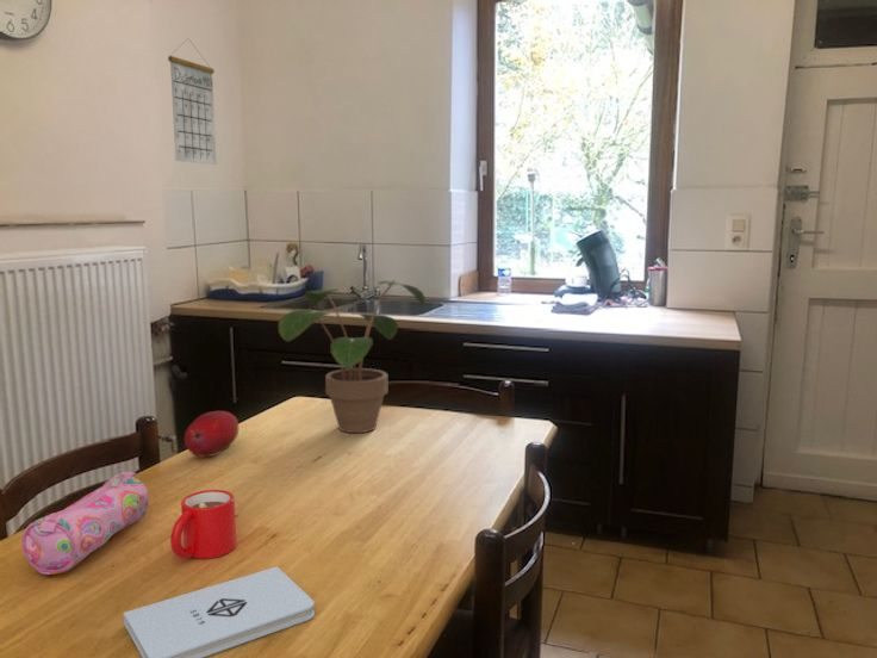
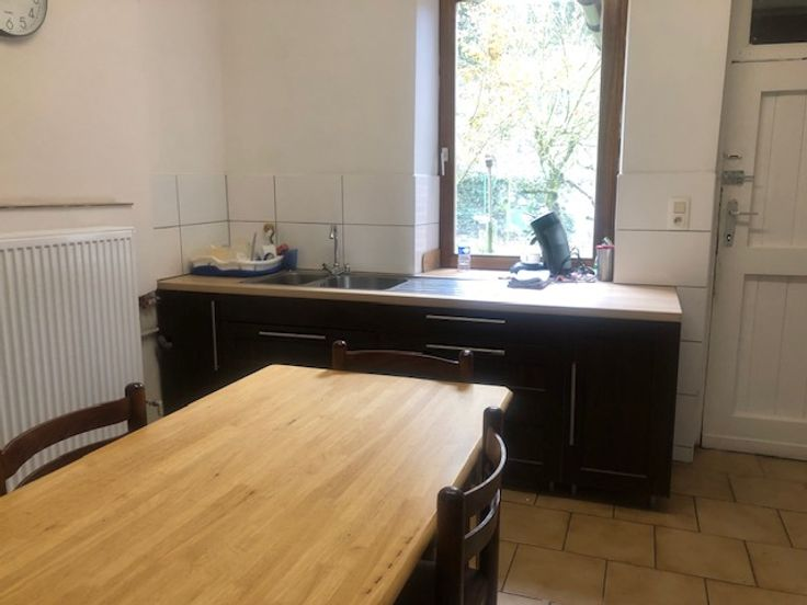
- calendar [167,37,217,166]
- potted plant [278,279,427,434]
- fruit [184,410,240,458]
- mug [169,489,237,560]
- pencil case [21,471,149,576]
- notepad [123,565,316,658]
